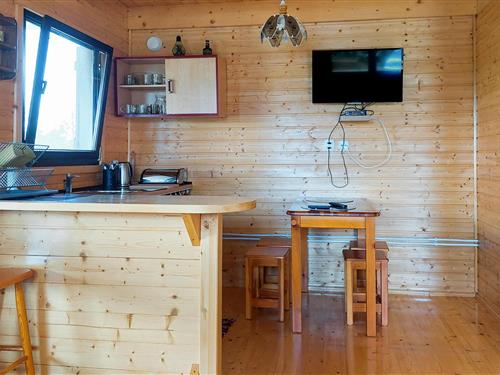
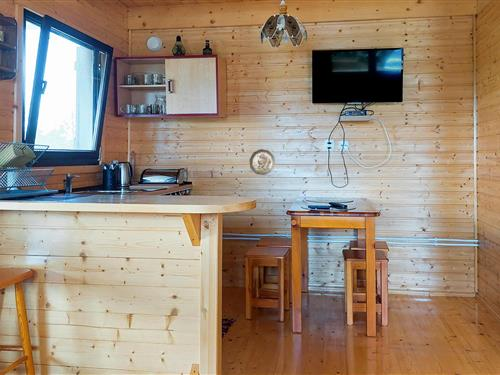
+ decorative plate [249,148,276,176]
